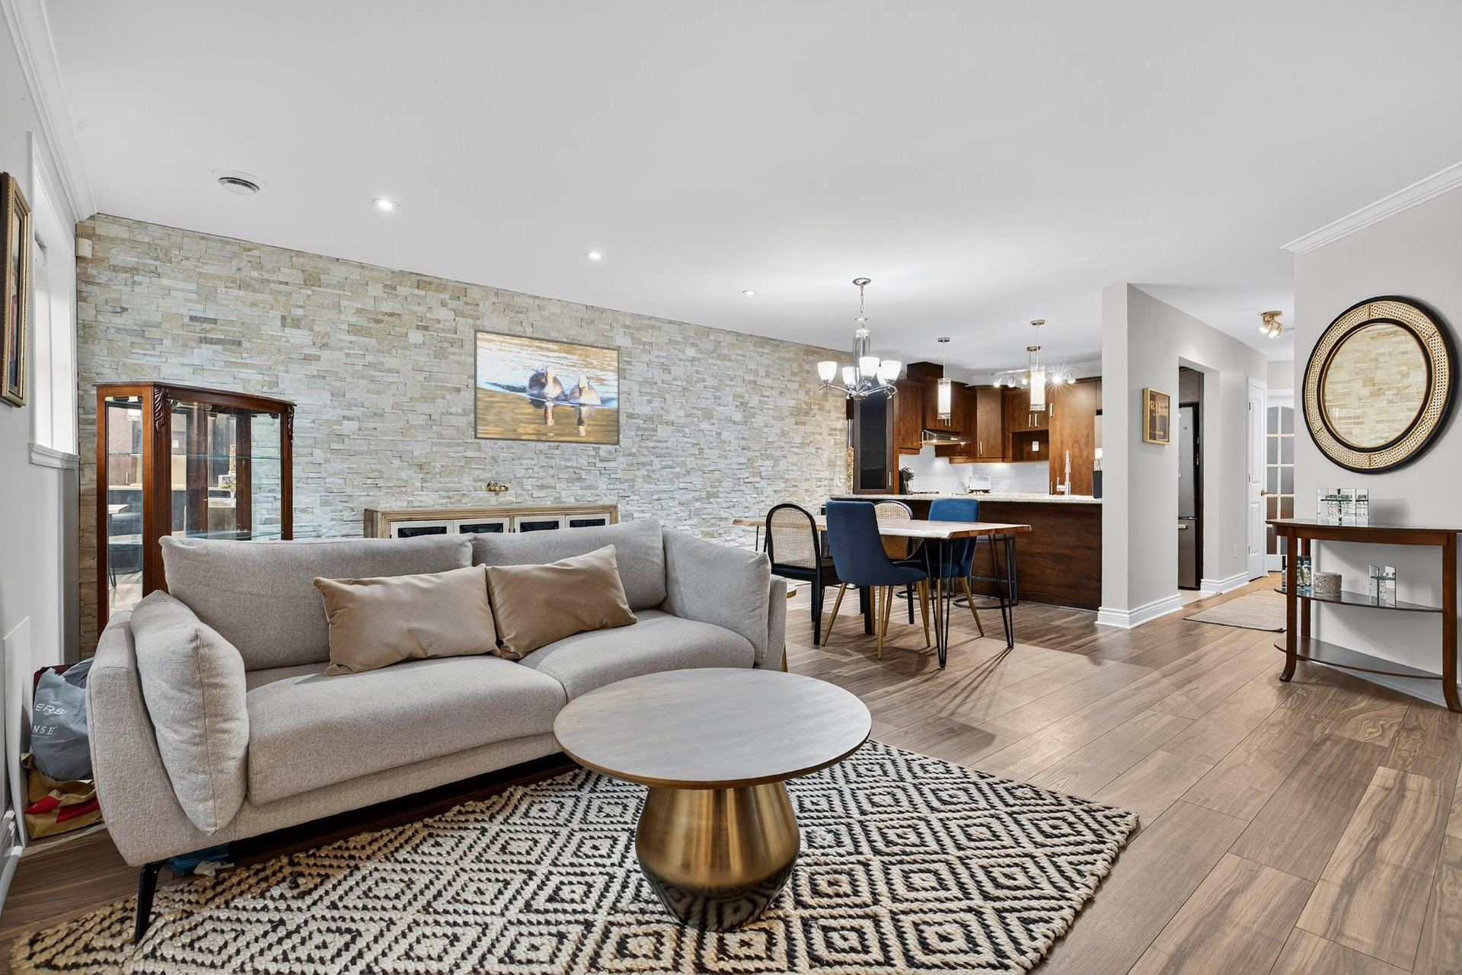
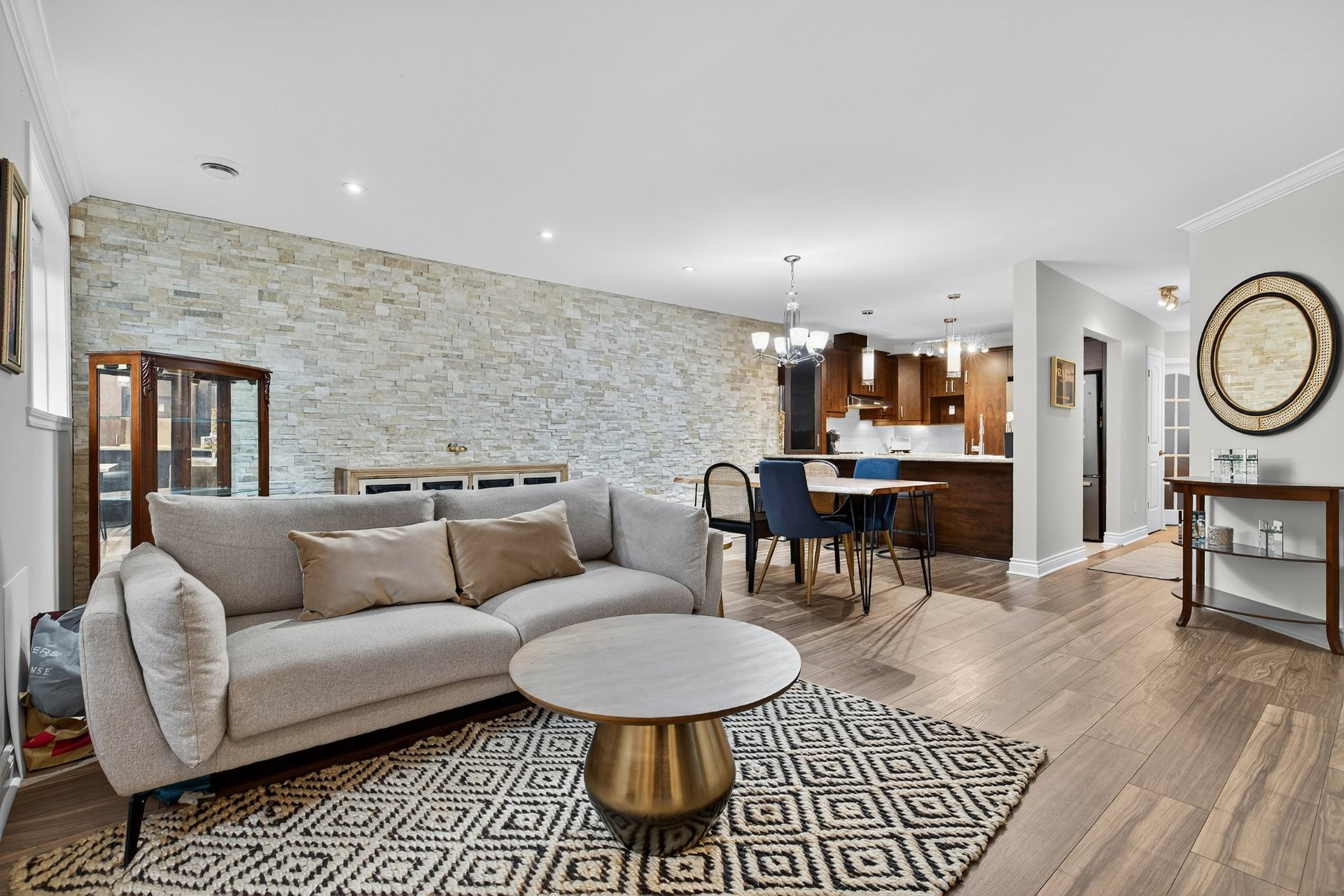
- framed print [473,329,620,445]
